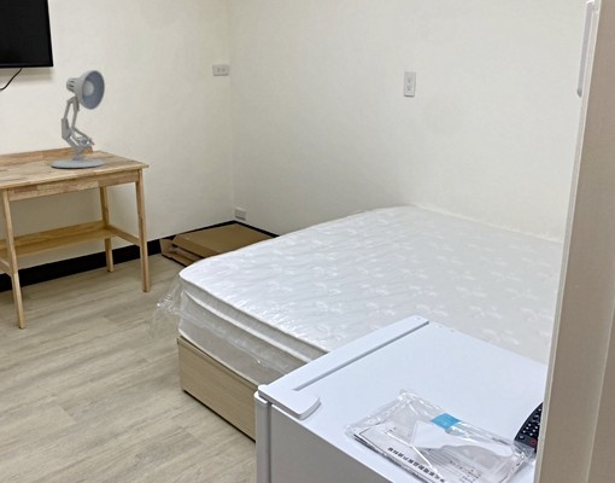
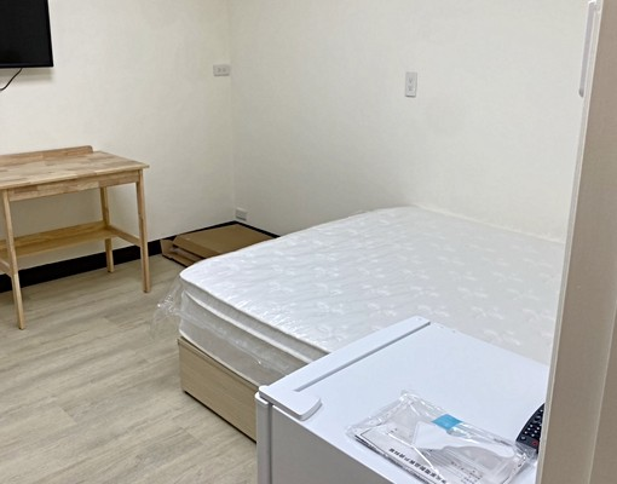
- desk lamp [49,69,106,169]
